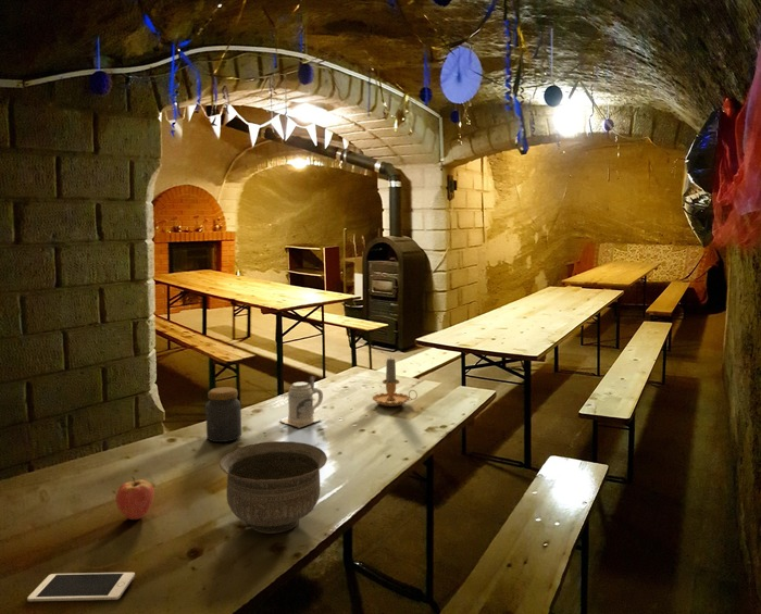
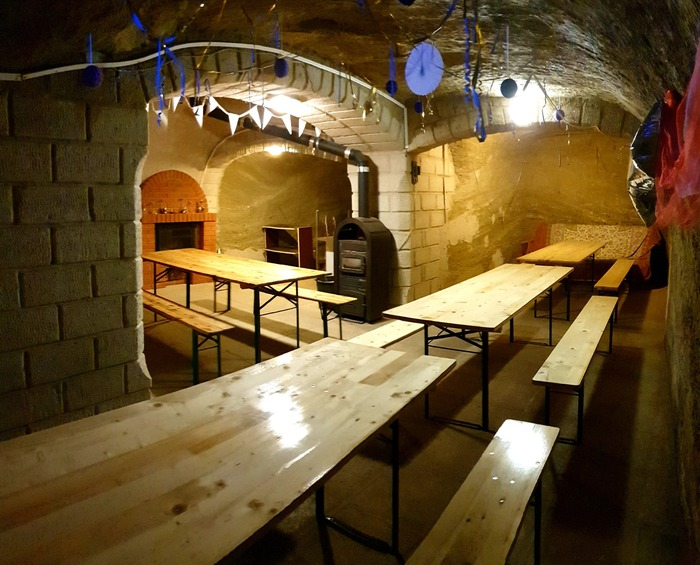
- beer mug [278,375,324,429]
- jar [204,386,242,443]
- bowl [219,440,328,535]
- cell phone [26,572,136,602]
- fruit [115,476,154,521]
- candle [372,355,419,408]
